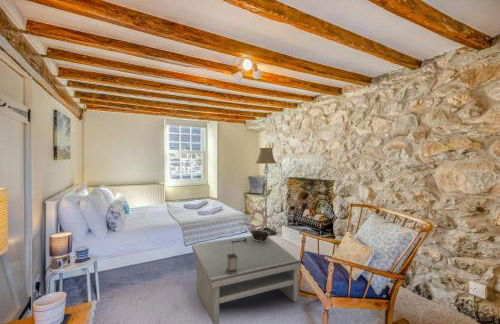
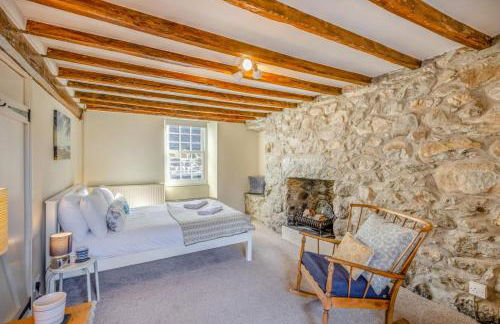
- floor lamp [254,147,278,236]
- potted plant [239,201,274,242]
- lantern [226,236,247,274]
- coffee table [191,235,302,324]
